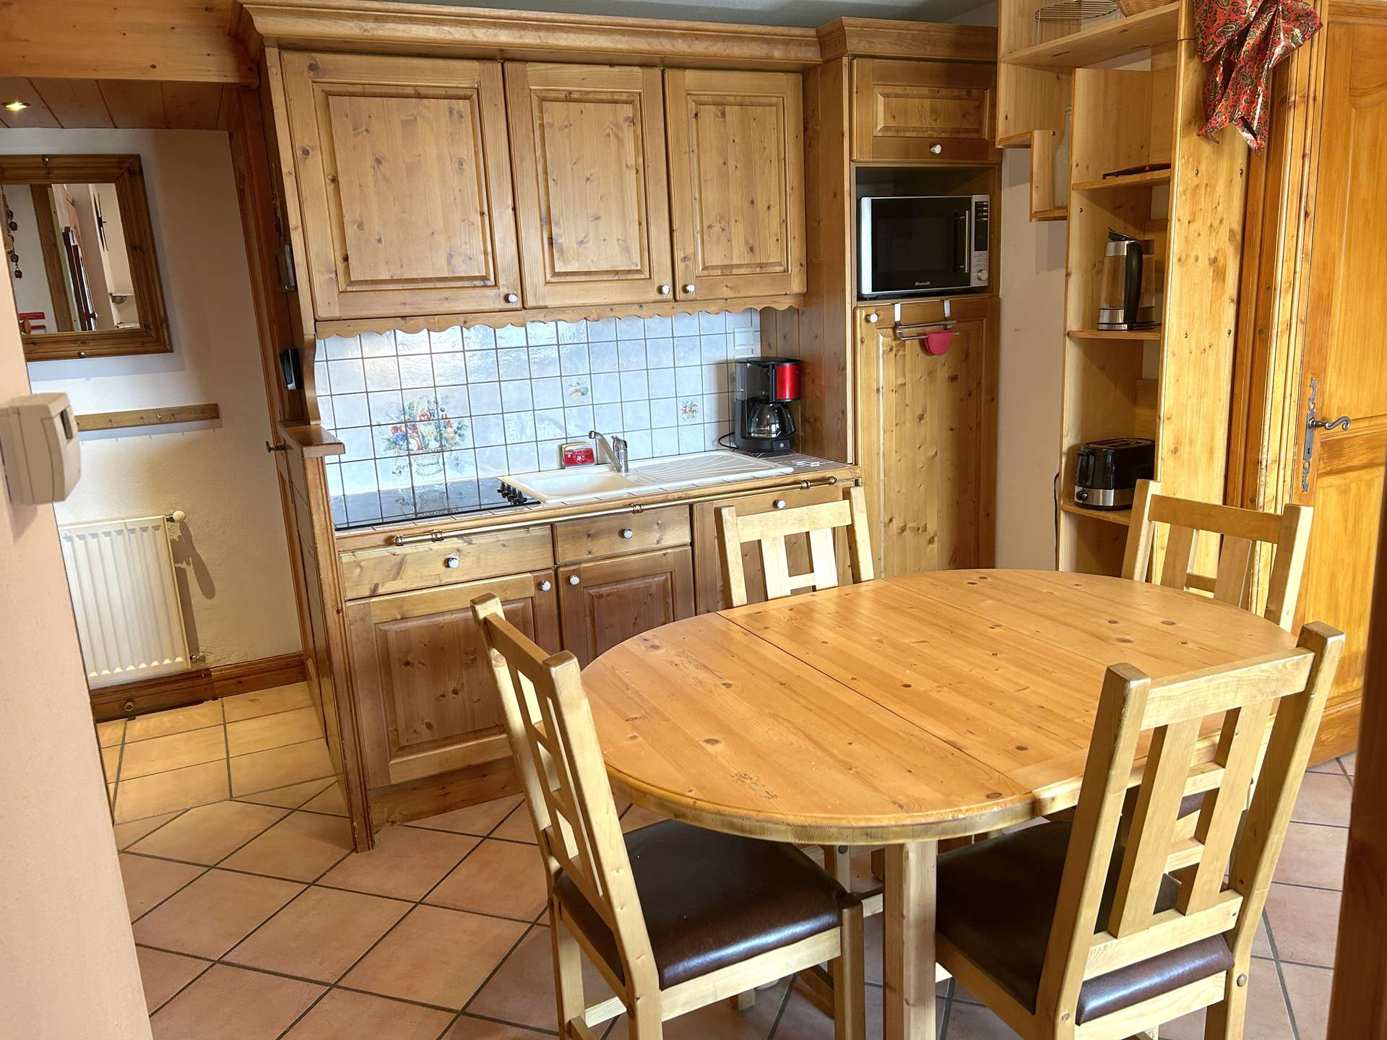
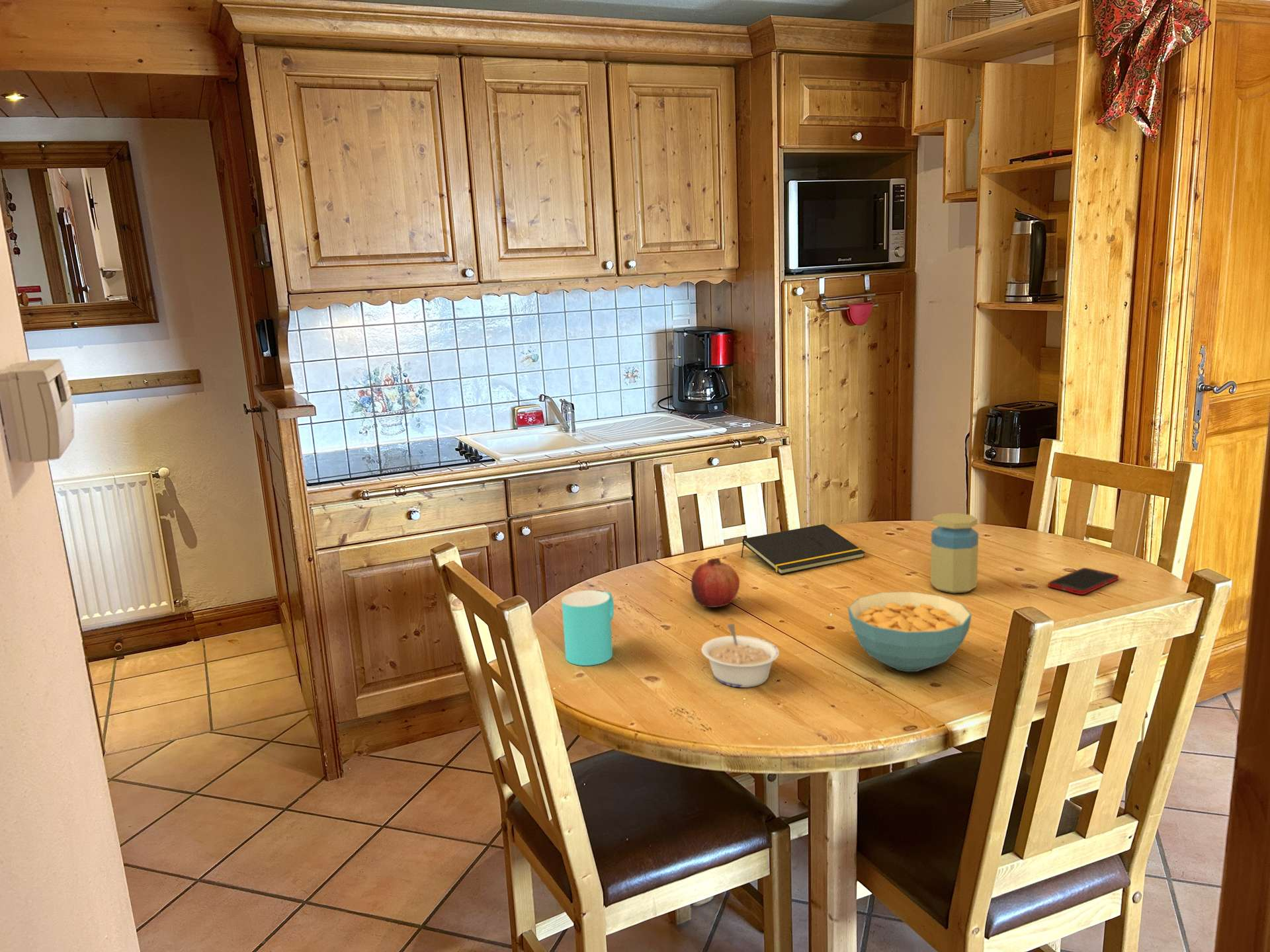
+ cell phone [1048,567,1119,596]
+ jar [930,512,979,594]
+ notepad [740,524,866,575]
+ fruit [691,557,740,608]
+ legume [700,623,780,688]
+ cup [561,590,614,666]
+ cereal bowl [847,591,972,672]
